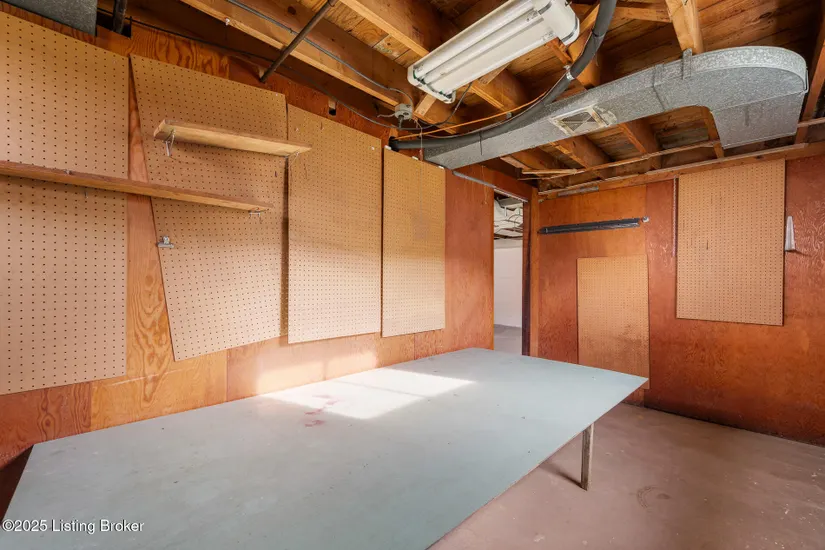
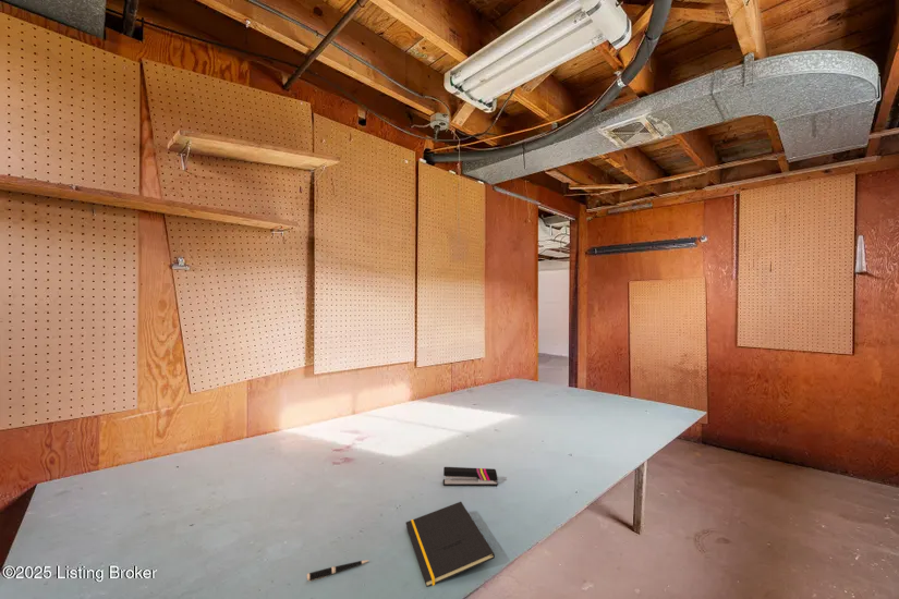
+ pen [306,559,370,583]
+ stapler [442,466,499,487]
+ notepad [404,501,496,588]
